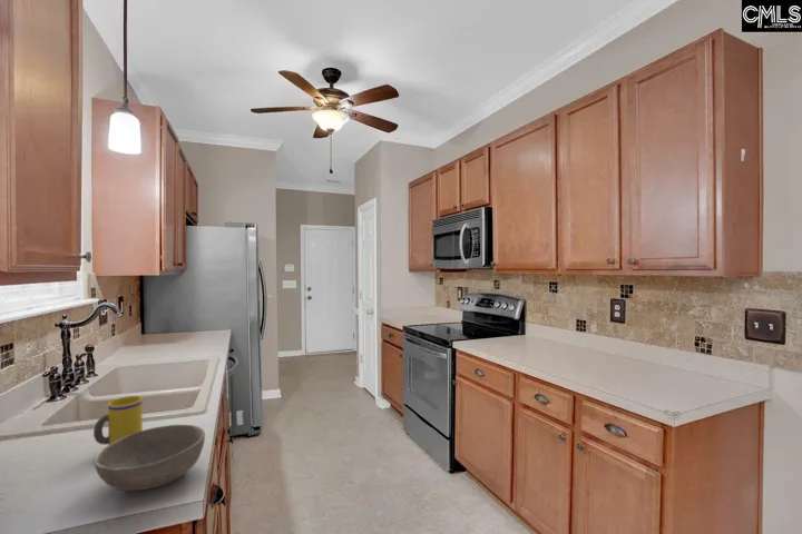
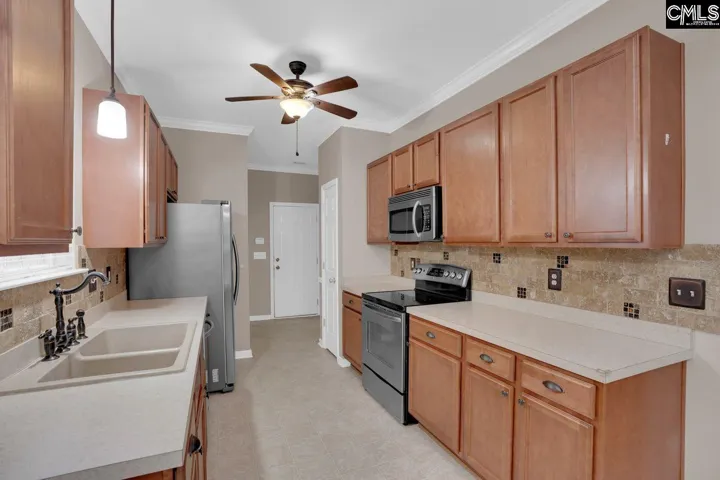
- bowl [92,424,206,492]
- mug [92,395,144,446]
